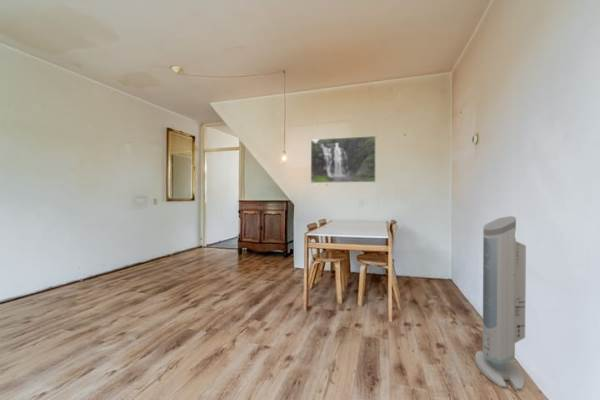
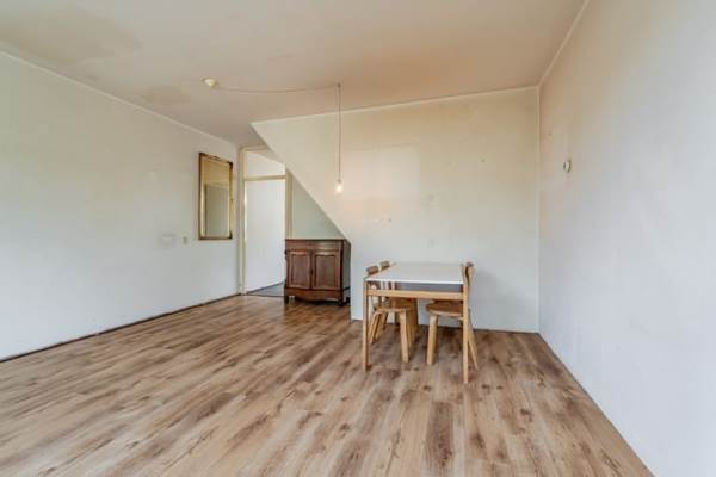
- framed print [310,135,377,184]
- air purifier [474,215,527,391]
